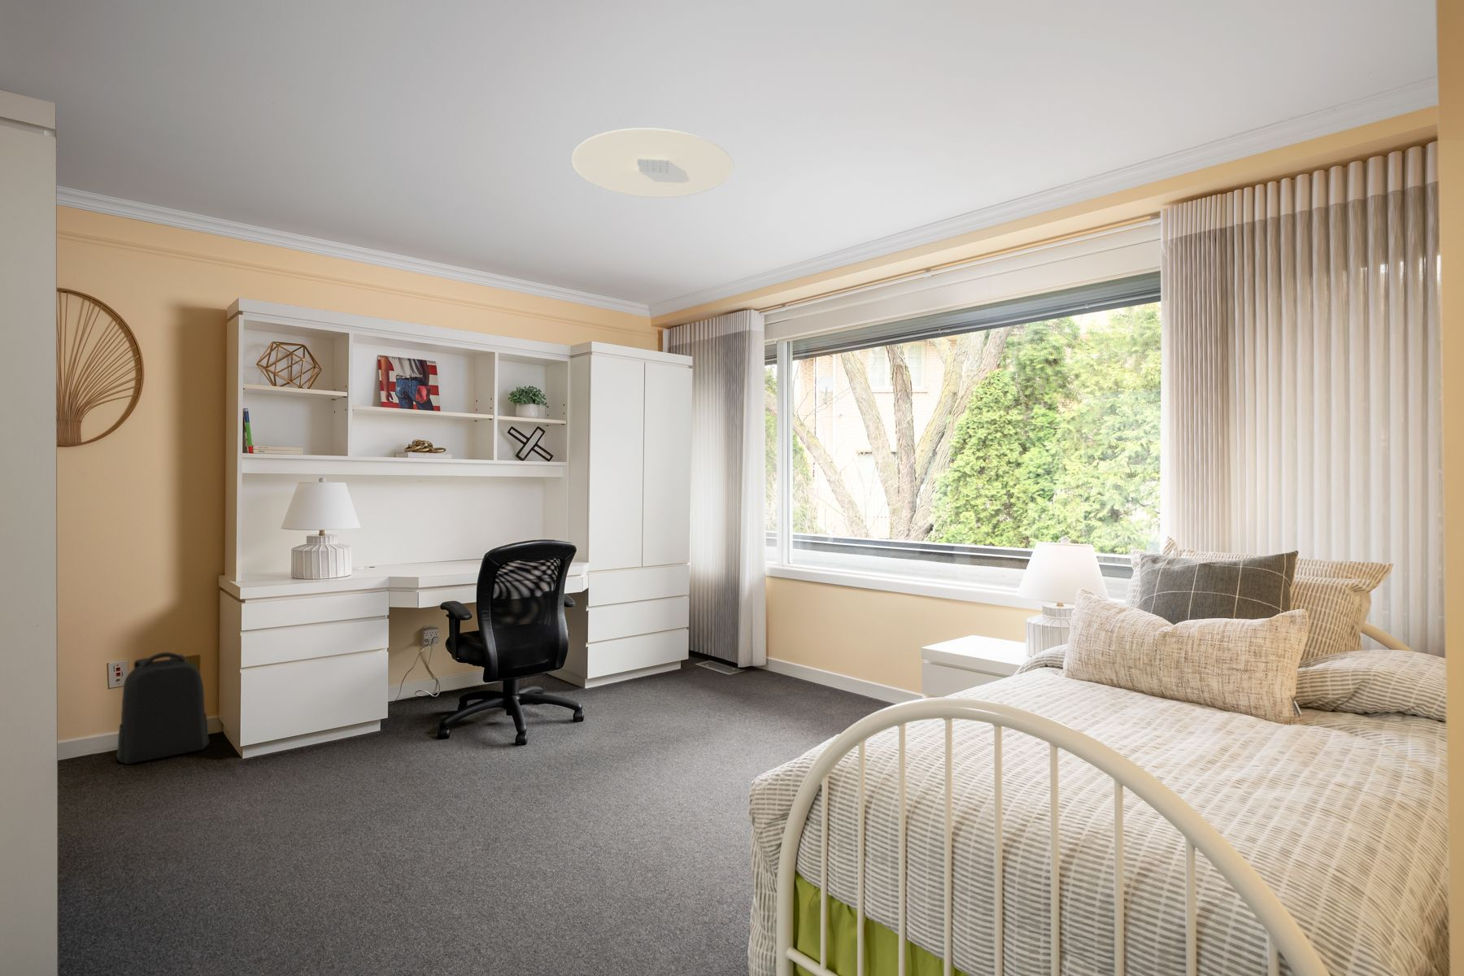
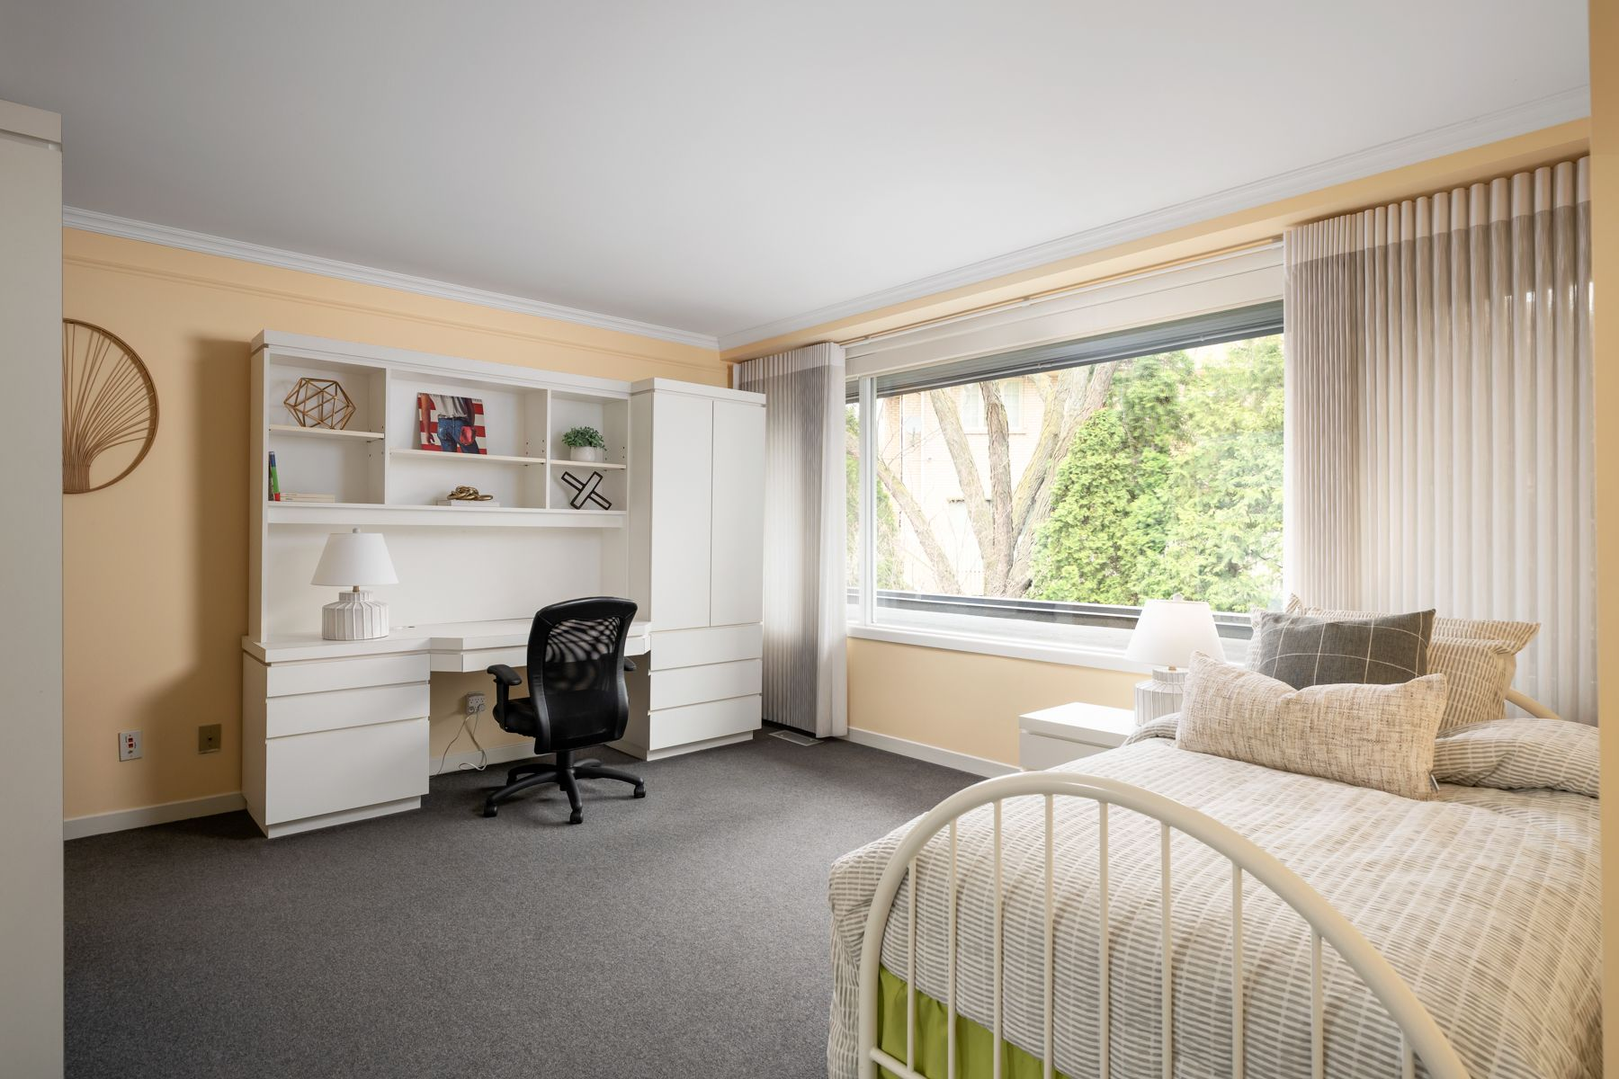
- backpack [115,651,210,766]
- ceiling light [571,126,734,198]
